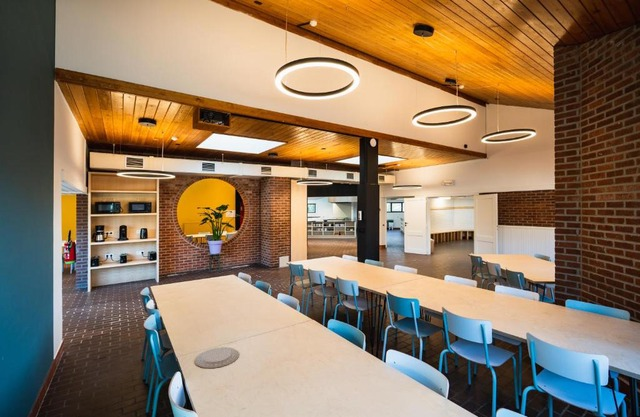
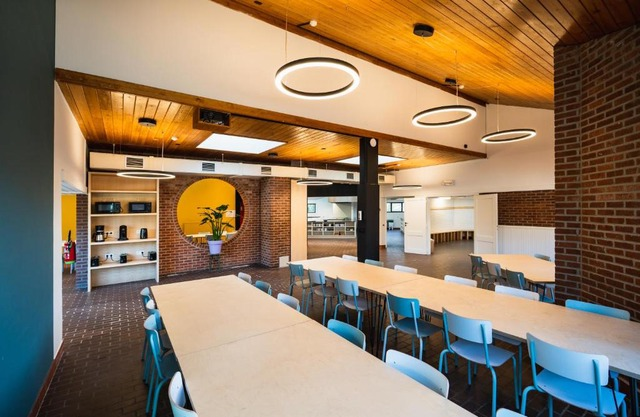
- chinaware [194,346,240,369]
